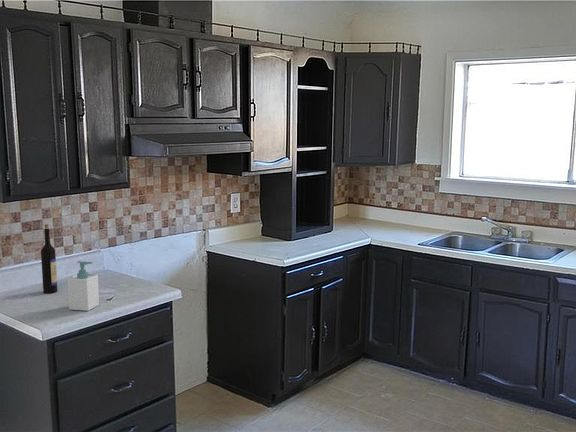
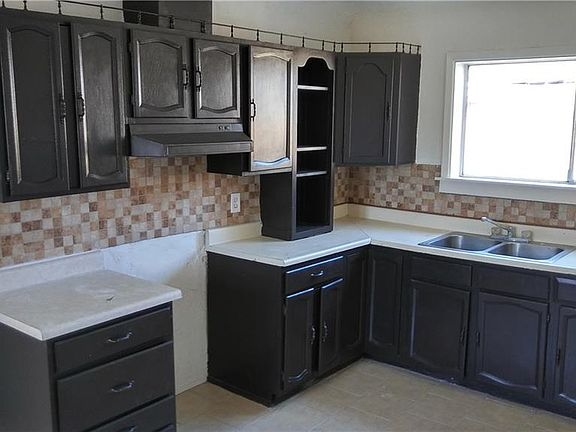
- wine bottle [40,223,58,294]
- soap bottle [67,260,100,312]
